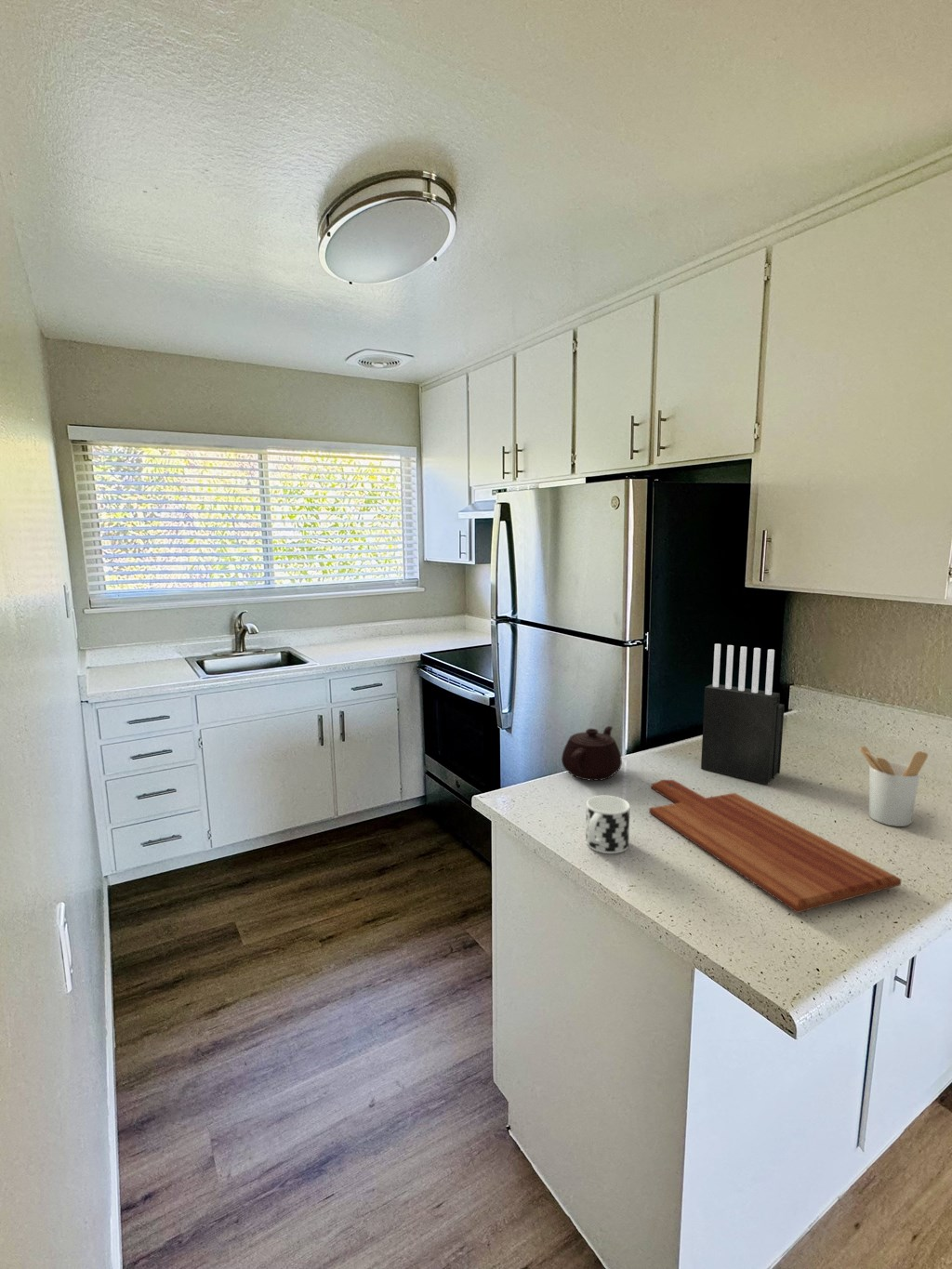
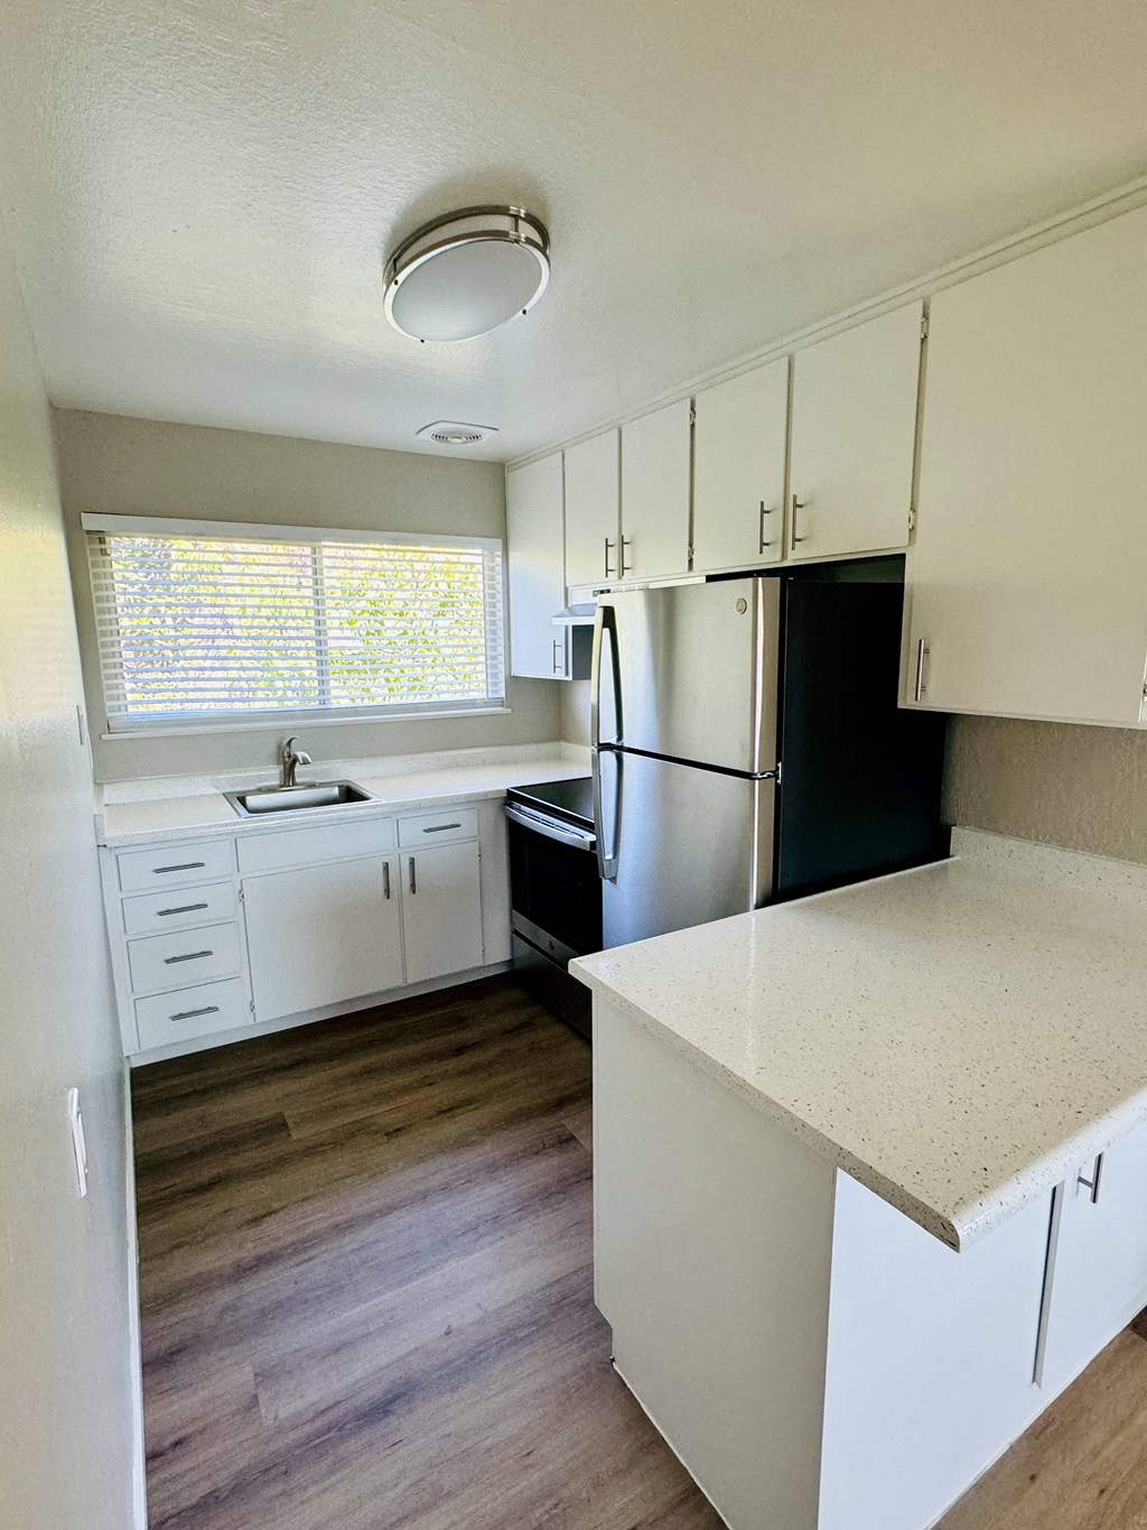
- teapot [561,725,623,782]
- utensil holder [859,746,929,827]
- cutting board [648,779,902,914]
- cup [585,795,631,854]
- knife block [700,643,786,786]
